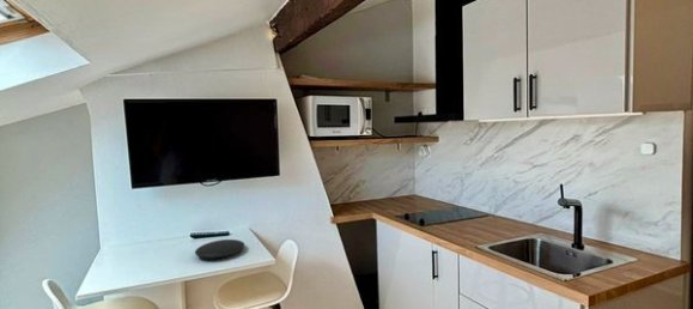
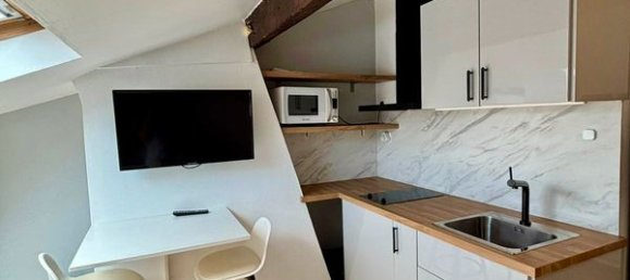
- plate [194,238,247,260]
